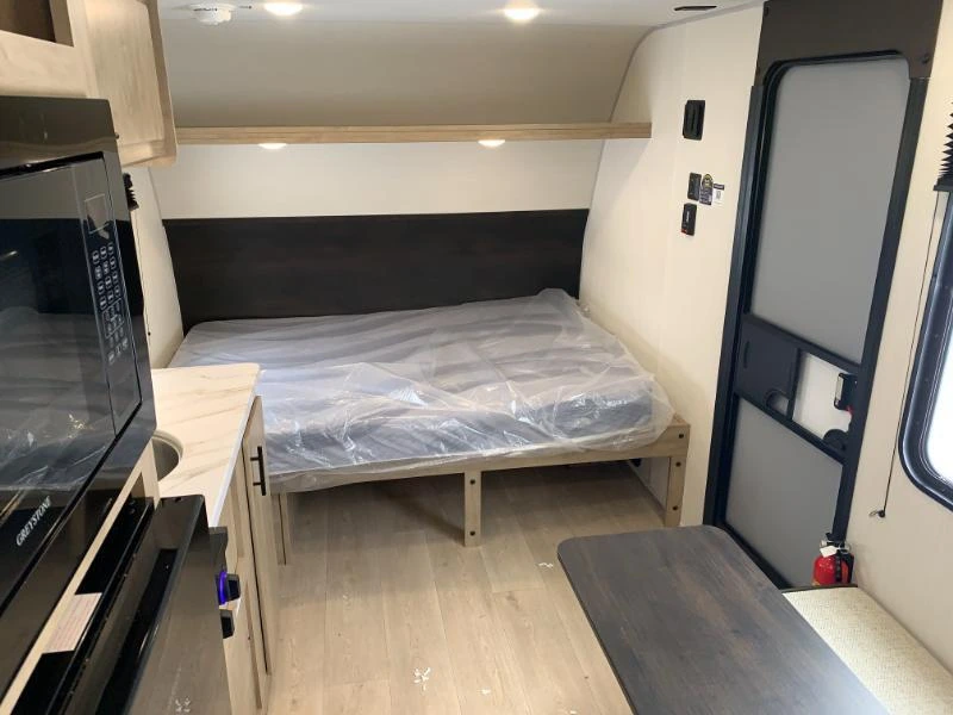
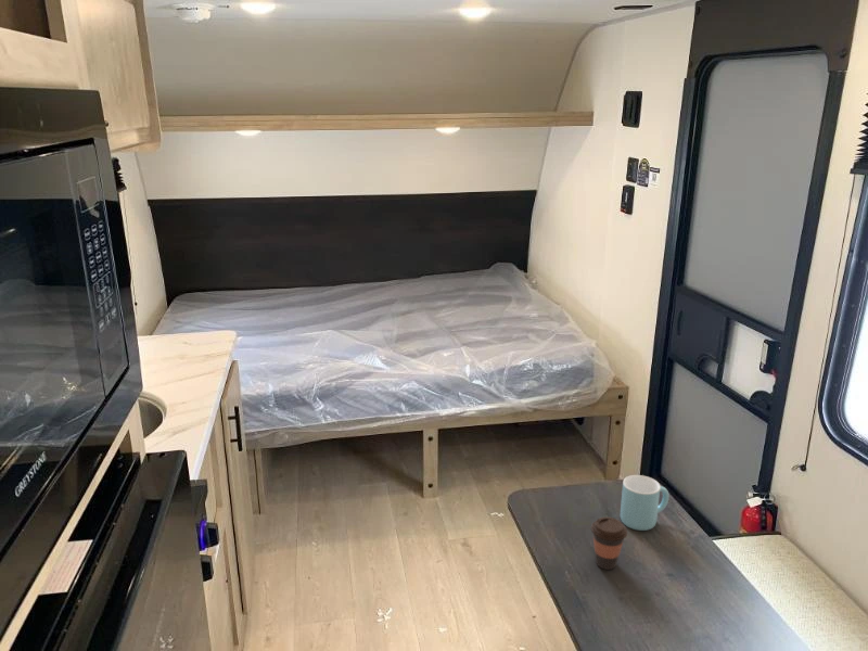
+ coffee cup [590,516,628,571]
+ mug [620,474,669,532]
